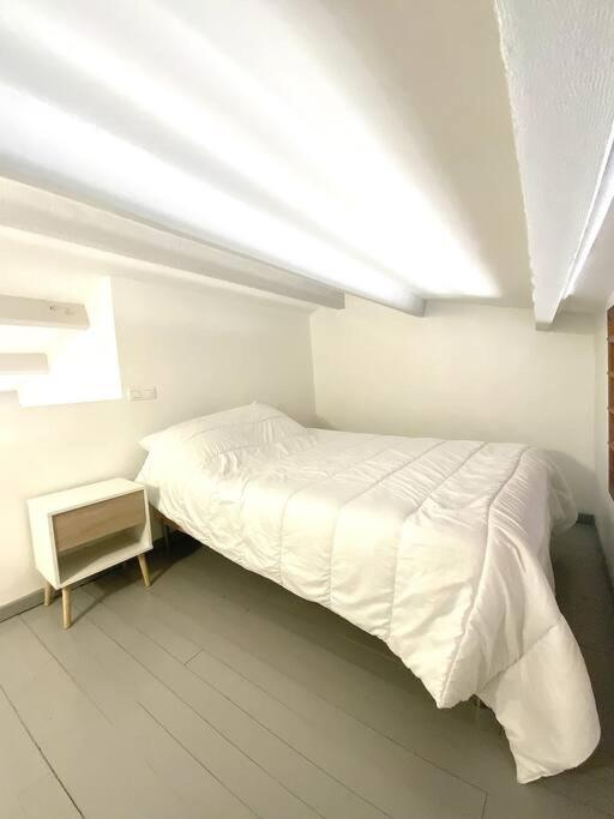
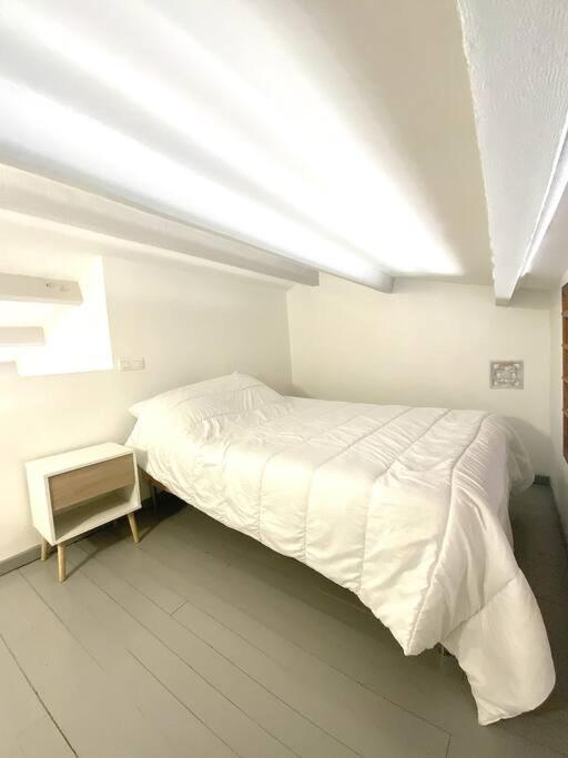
+ wall ornament [488,358,525,391]
